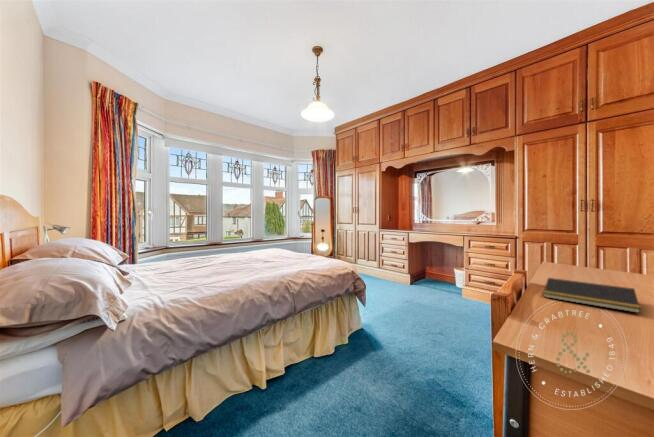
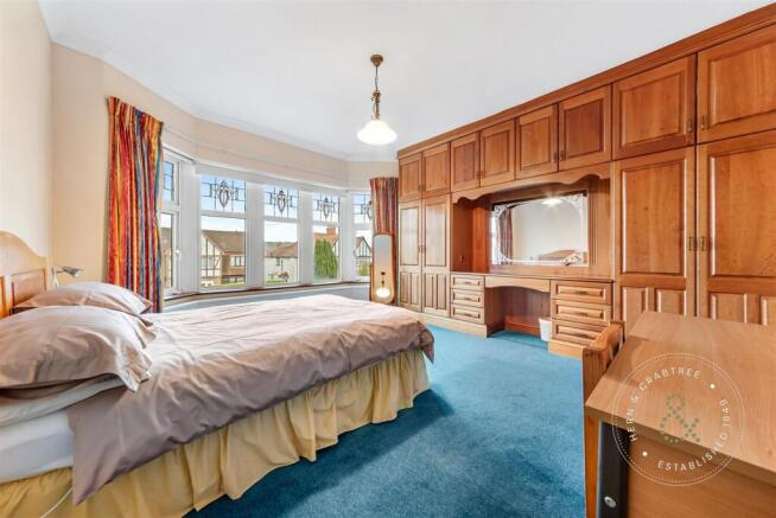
- notepad [542,277,642,314]
